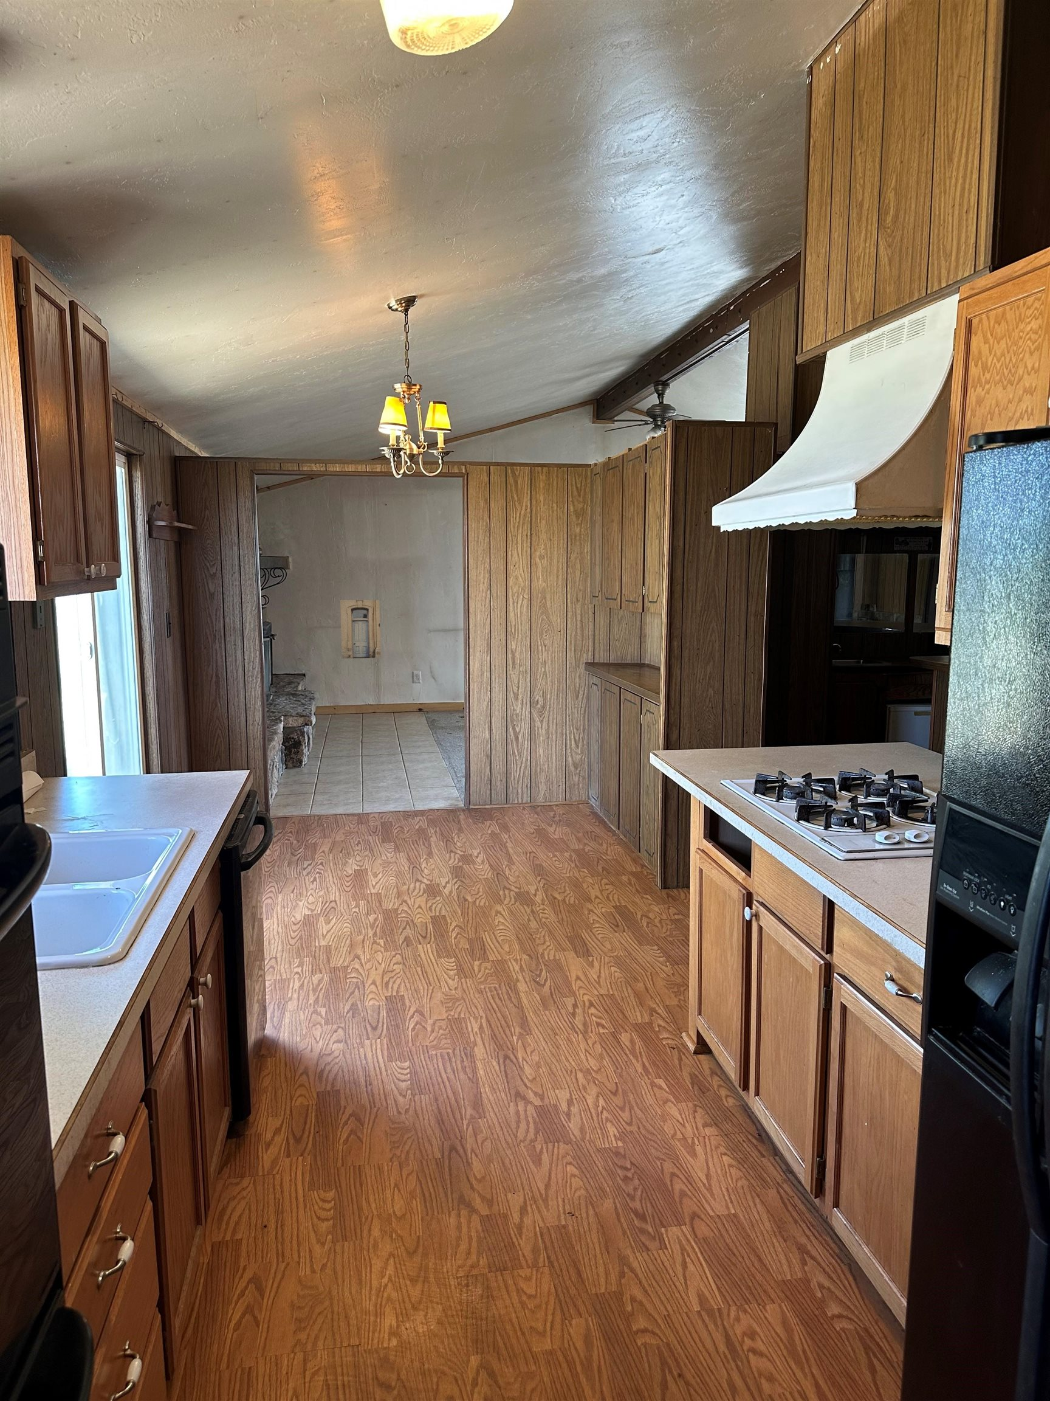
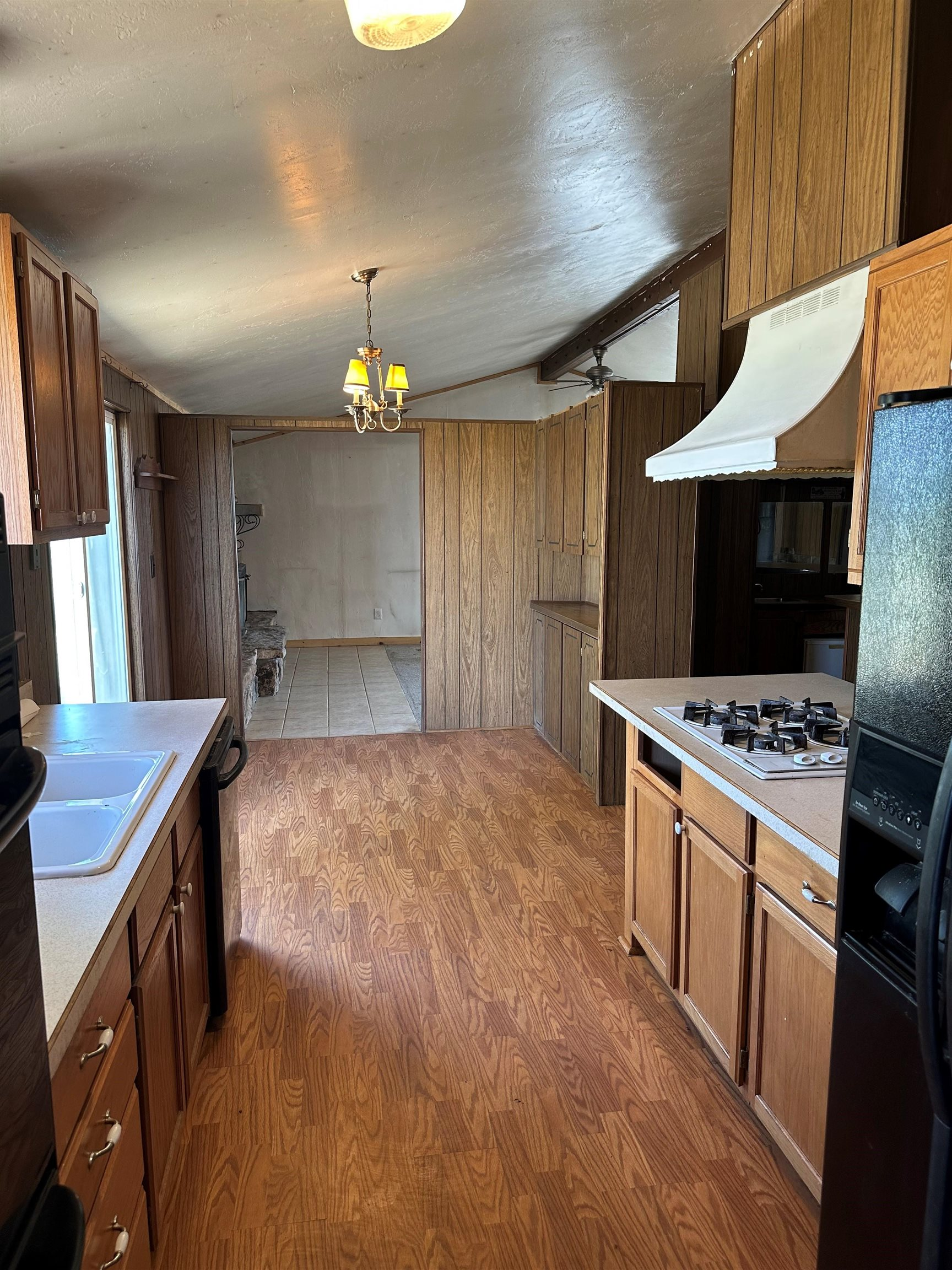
- wall art [340,599,381,660]
